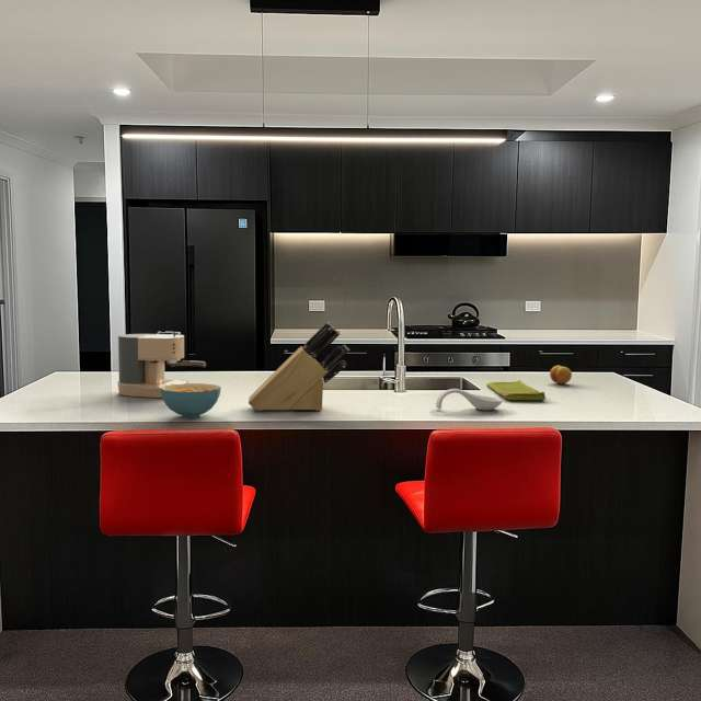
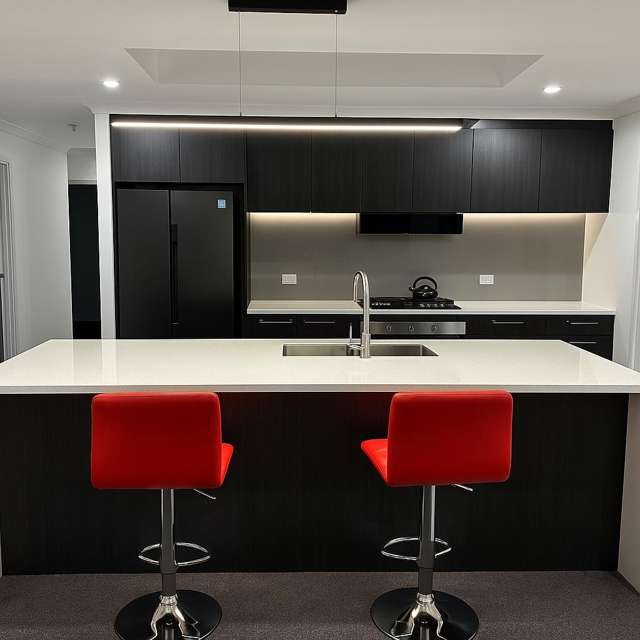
- dish towel [485,379,547,401]
- cereal bowl [160,382,221,418]
- fruit [549,365,573,386]
- coffee maker [116,331,207,399]
- knife block [248,321,350,412]
- spoon rest [435,388,504,411]
